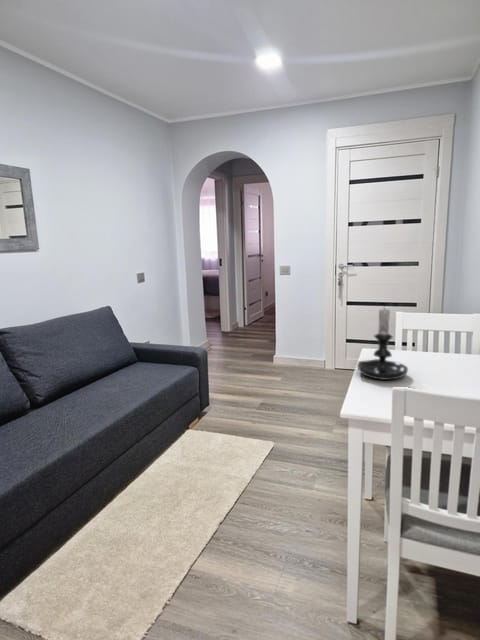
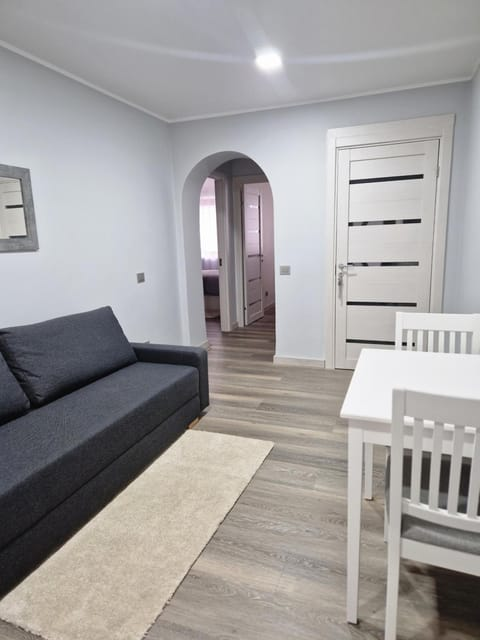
- candle holder [356,304,409,381]
